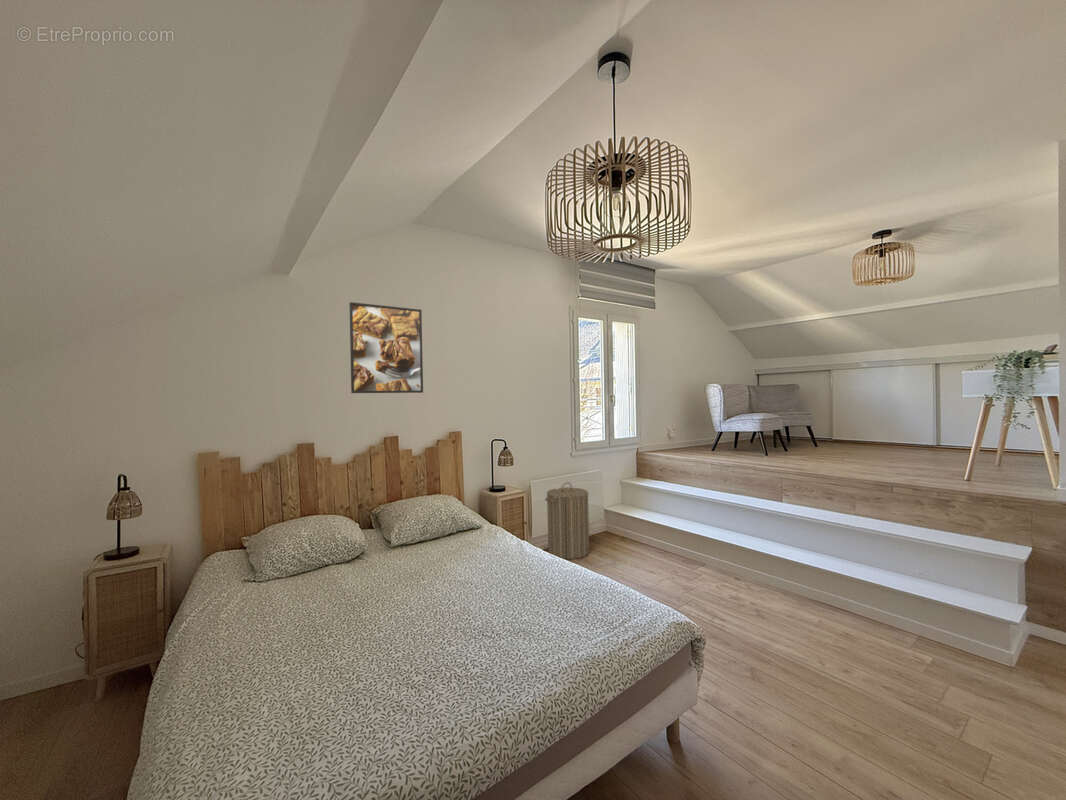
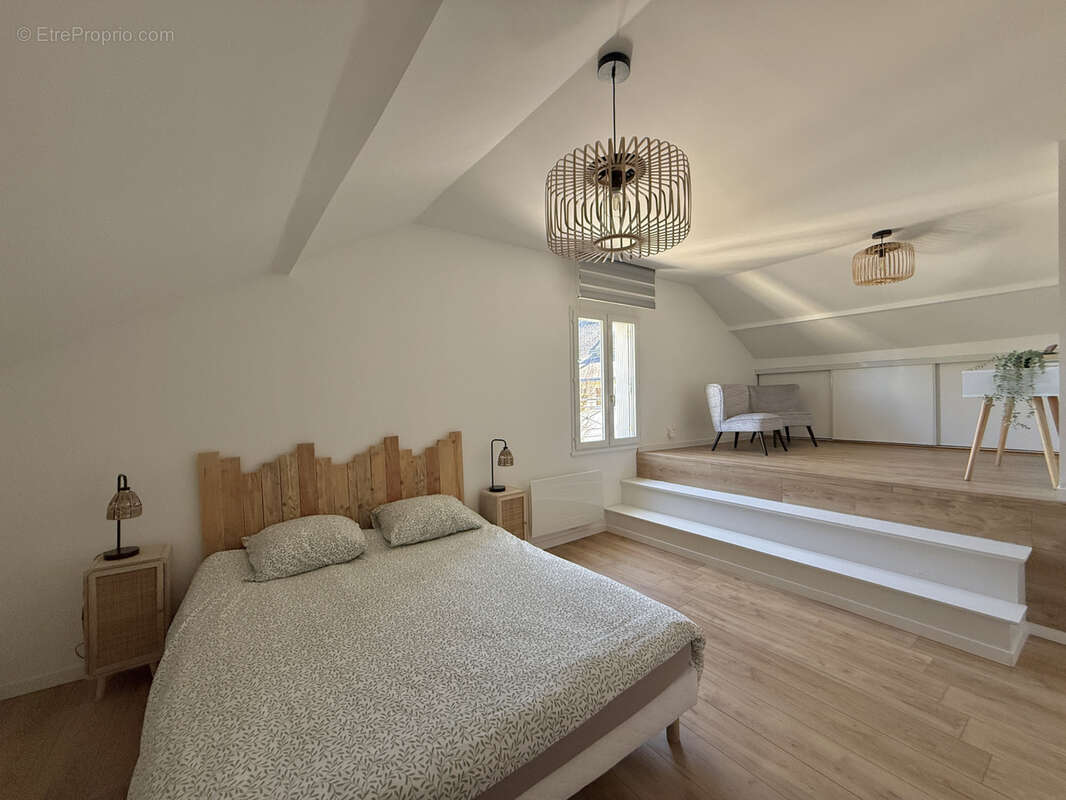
- laundry hamper [544,481,590,560]
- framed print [348,301,424,394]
